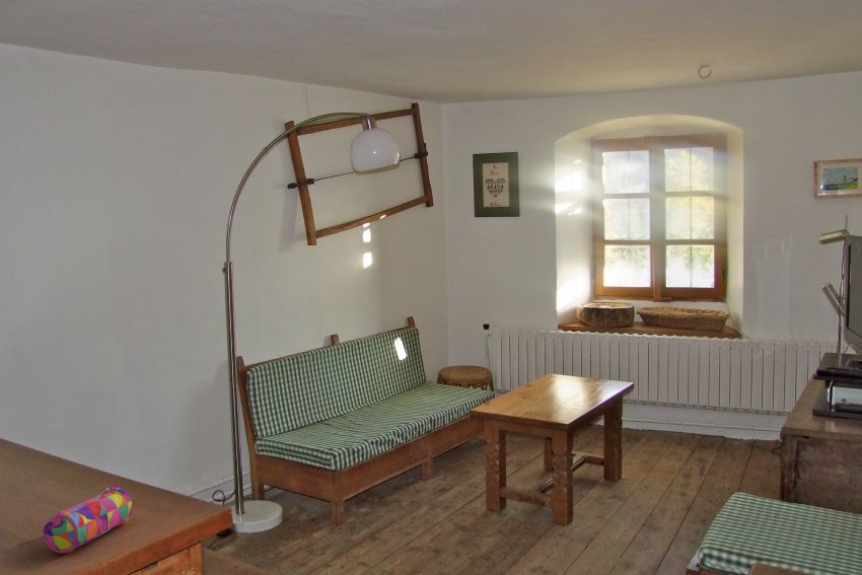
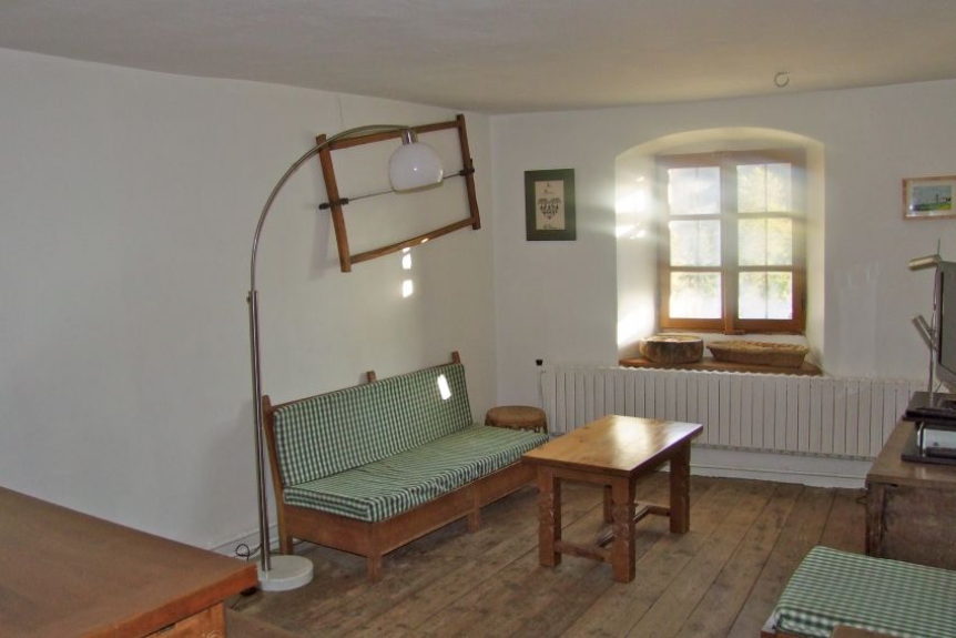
- pencil case [42,483,134,554]
